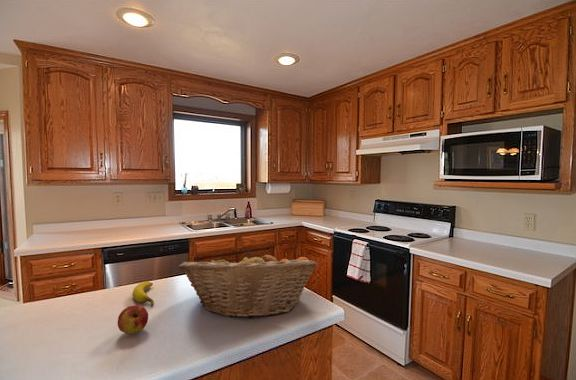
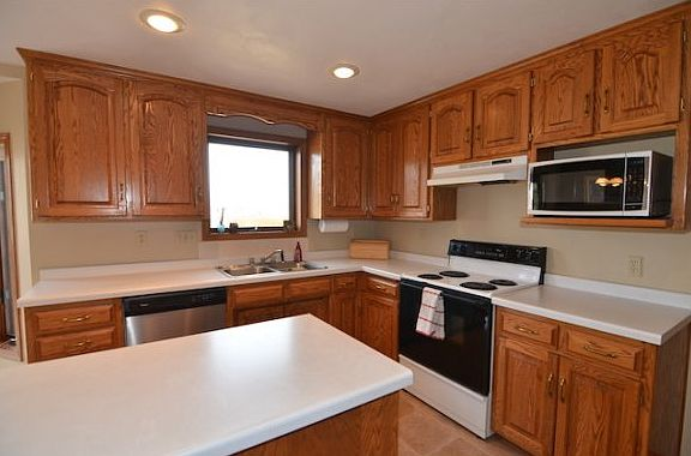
- banana [132,280,155,307]
- apple [117,304,149,335]
- fruit basket [178,249,318,319]
